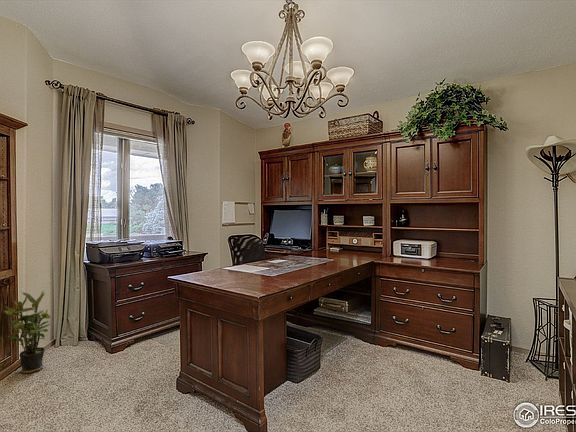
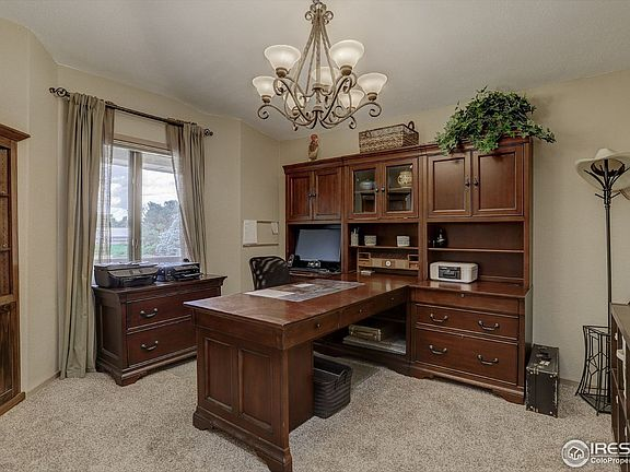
- potted plant [3,289,51,375]
